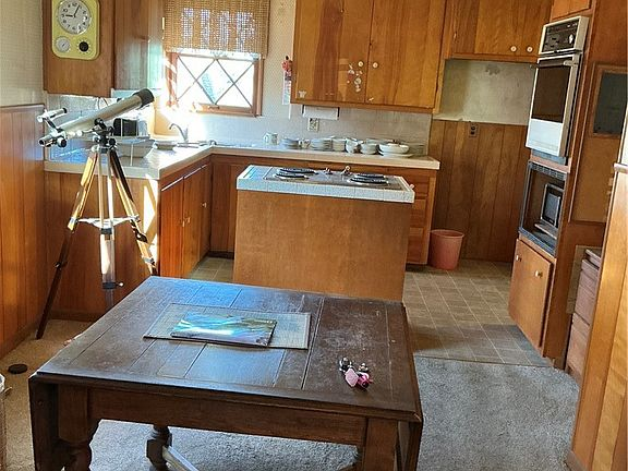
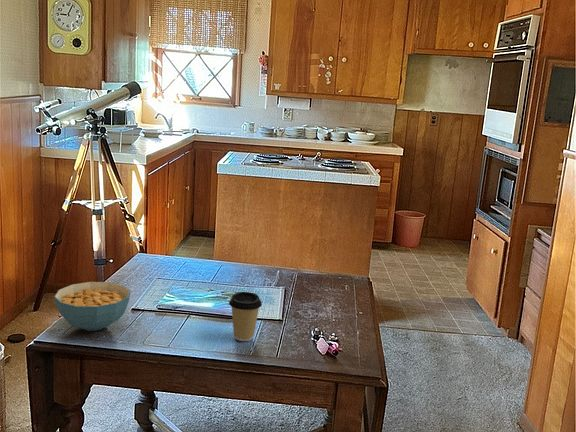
+ cereal bowl [53,281,131,332]
+ coffee cup [228,291,263,342]
